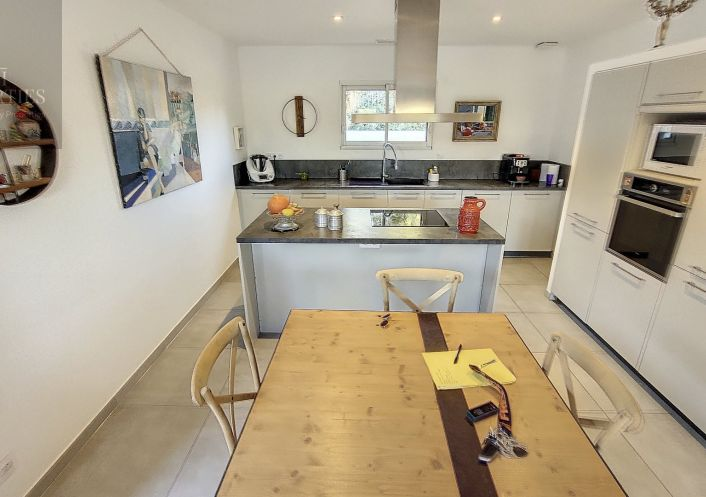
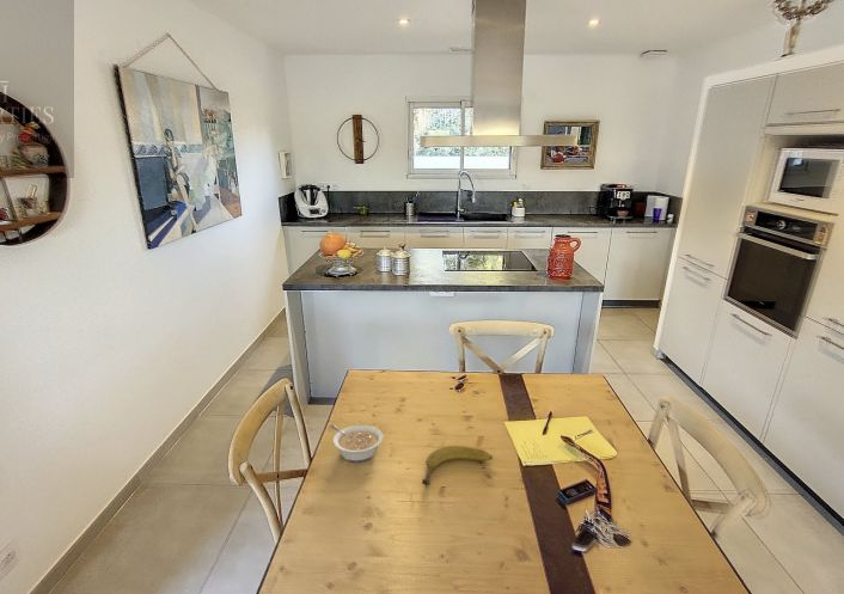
+ legume [330,423,384,463]
+ fruit [421,445,494,486]
